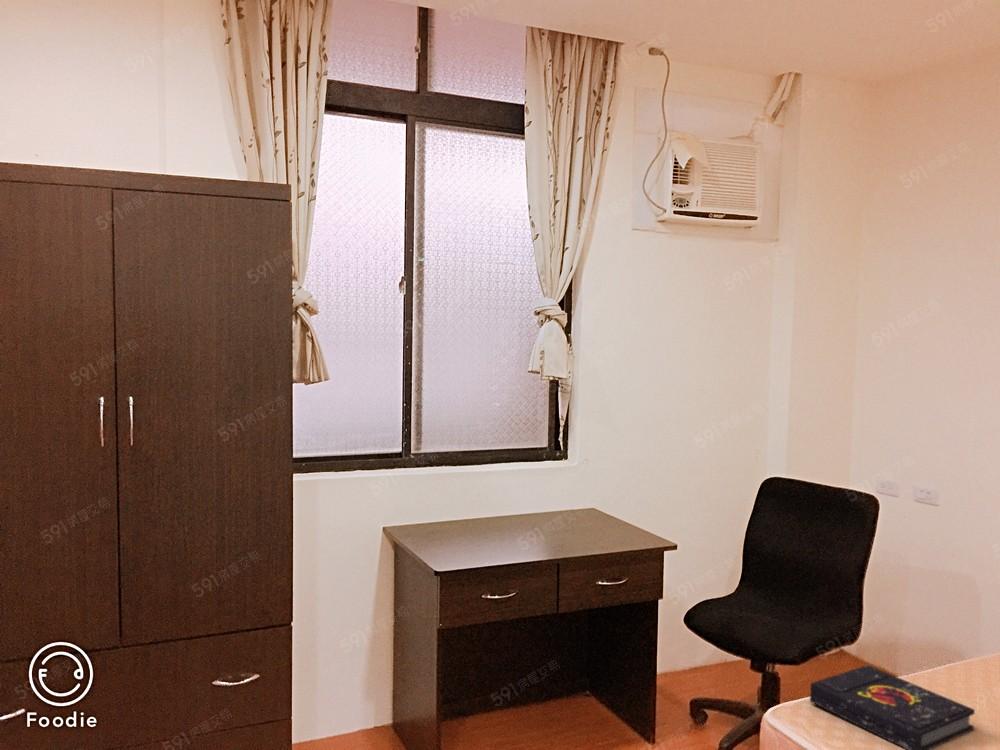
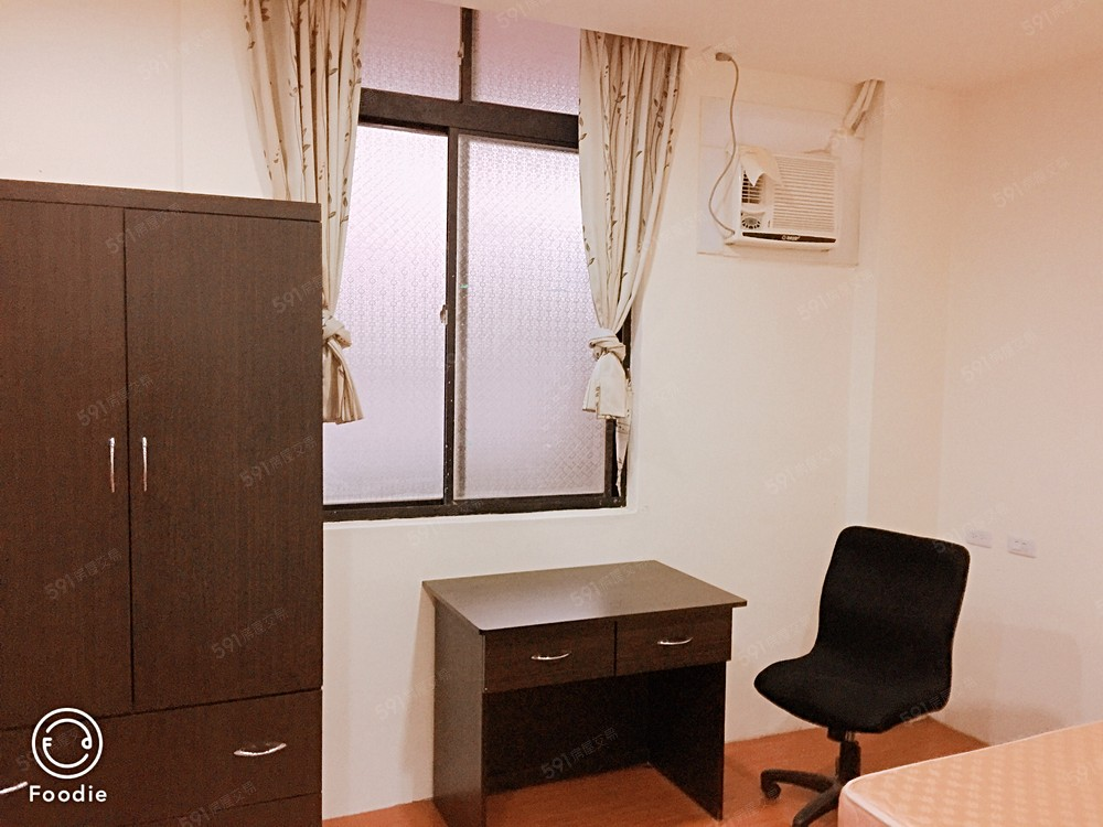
- book [809,664,976,750]
